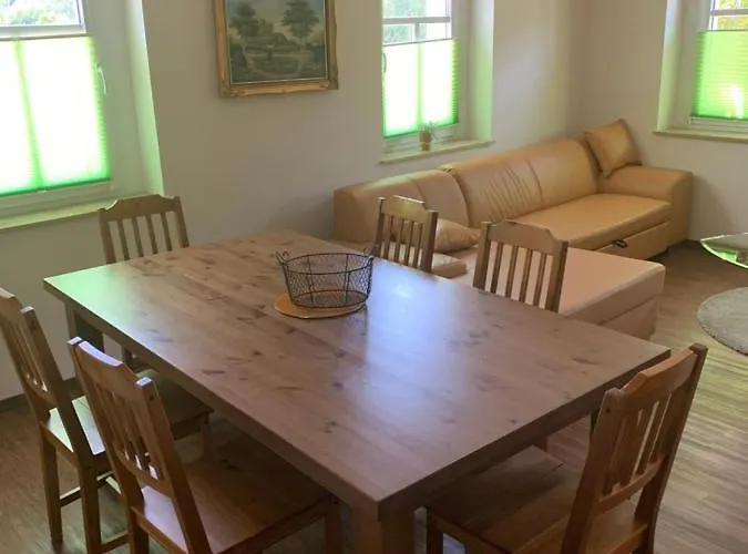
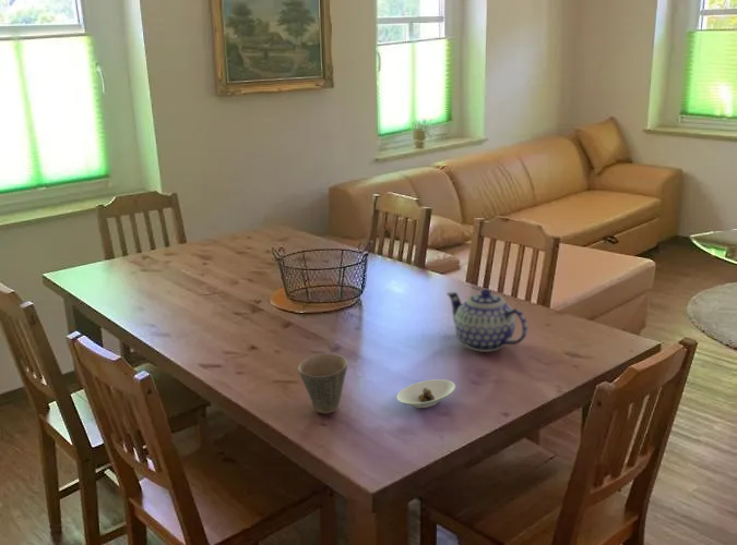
+ saucer [395,378,456,409]
+ cup [297,353,348,414]
+ teapot [445,288,528,353]
